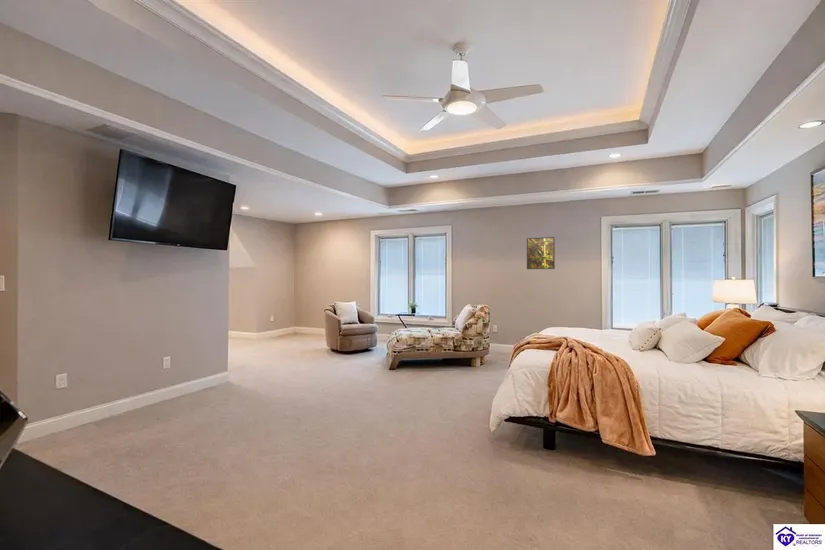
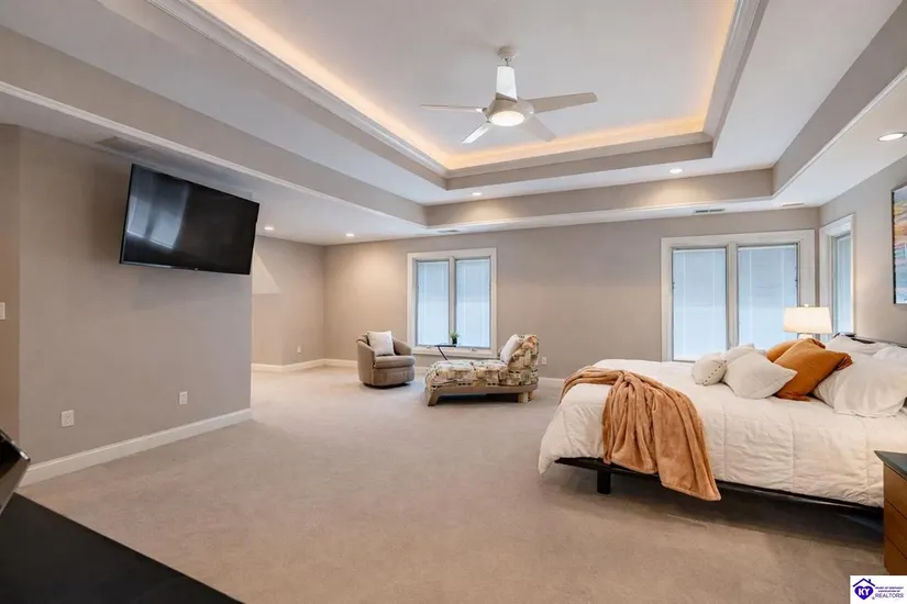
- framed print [526,236,556,270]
